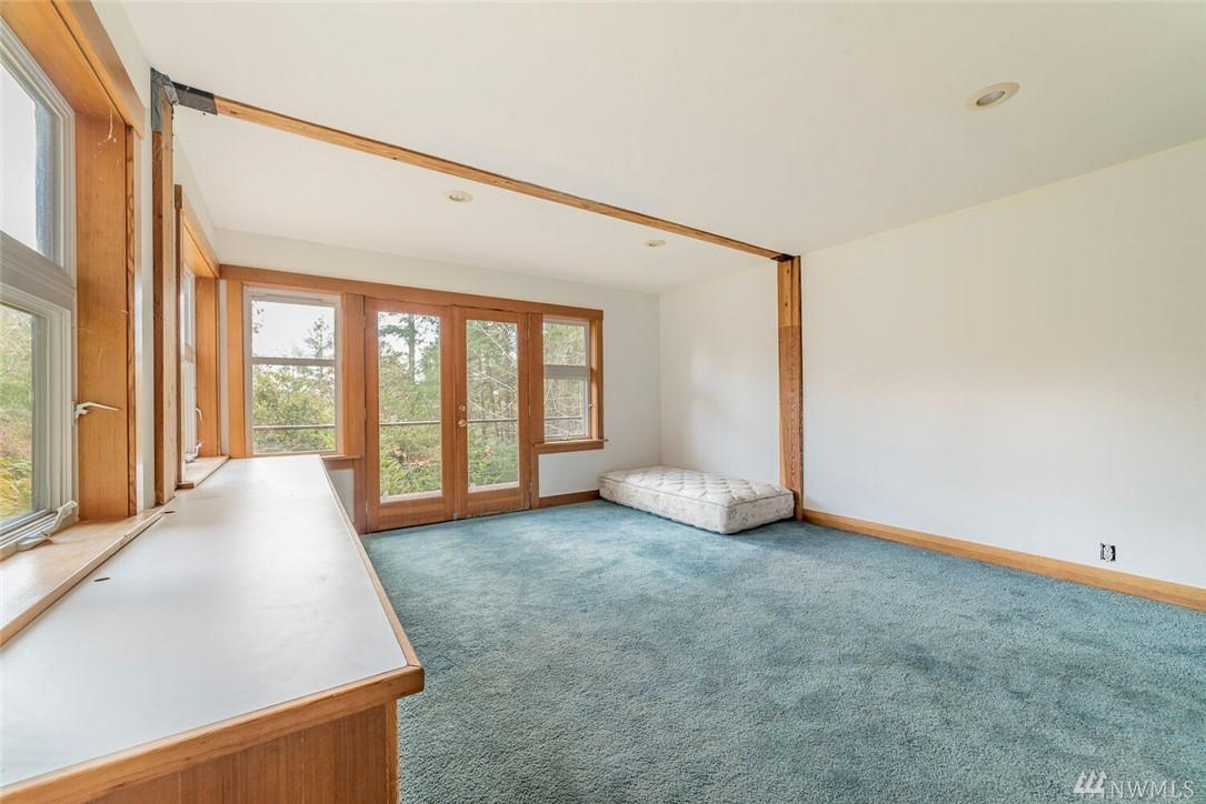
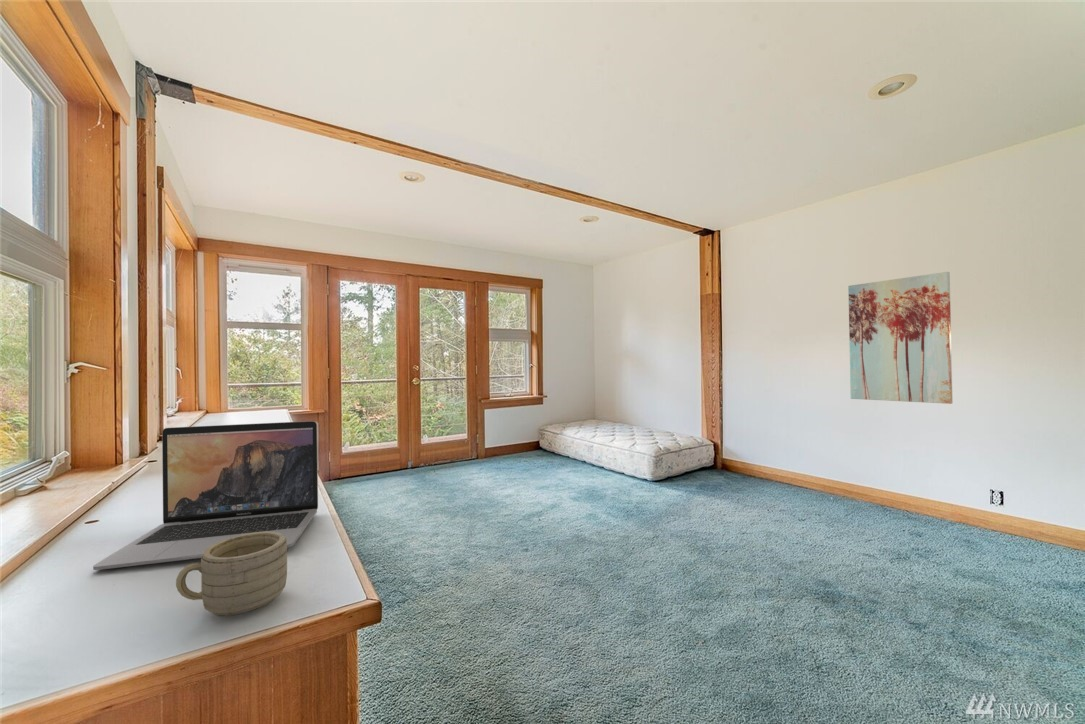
+ mug [175,532,288,616]
+ laptop [92,420,319,571]
+ wall art [847,271,953,405]
